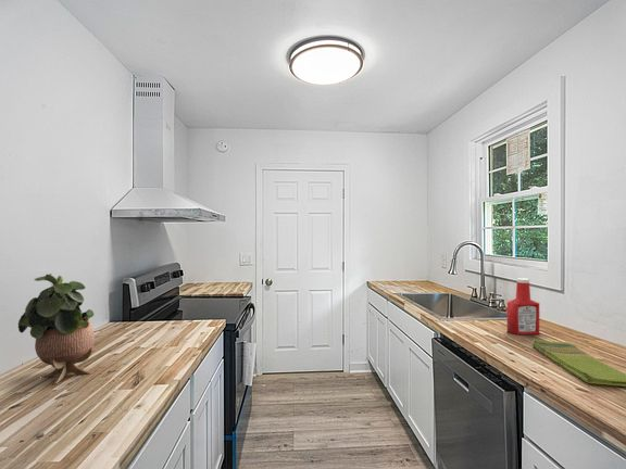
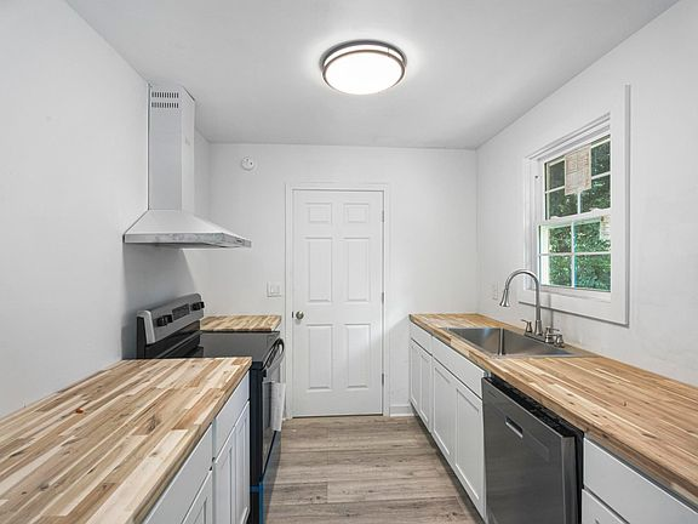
- potted plant [17,272,96,385]
- dish towel [531,339,626,388]
- soap bottle [506,277,540,335]
